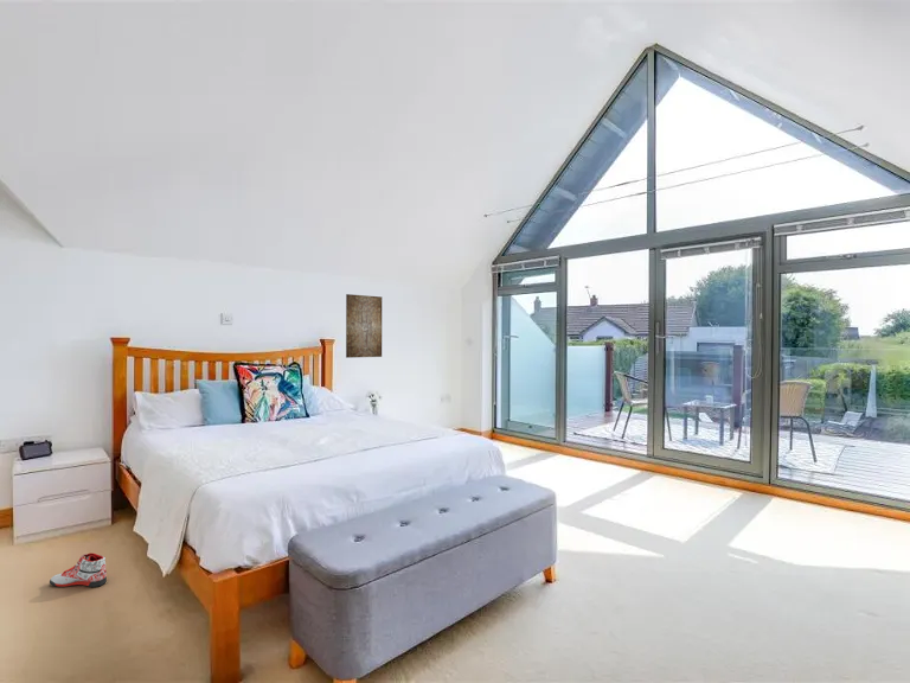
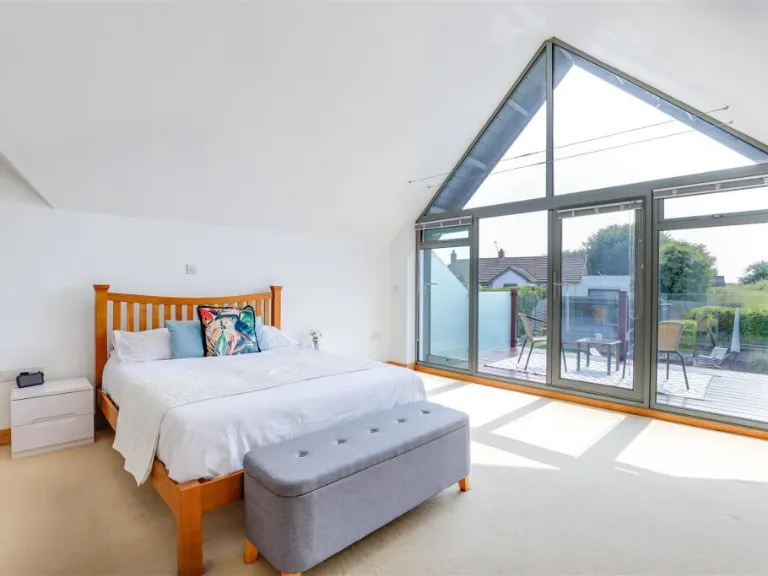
- sneaker [49,551,108,588]
- wall art [345,293,384,359]
